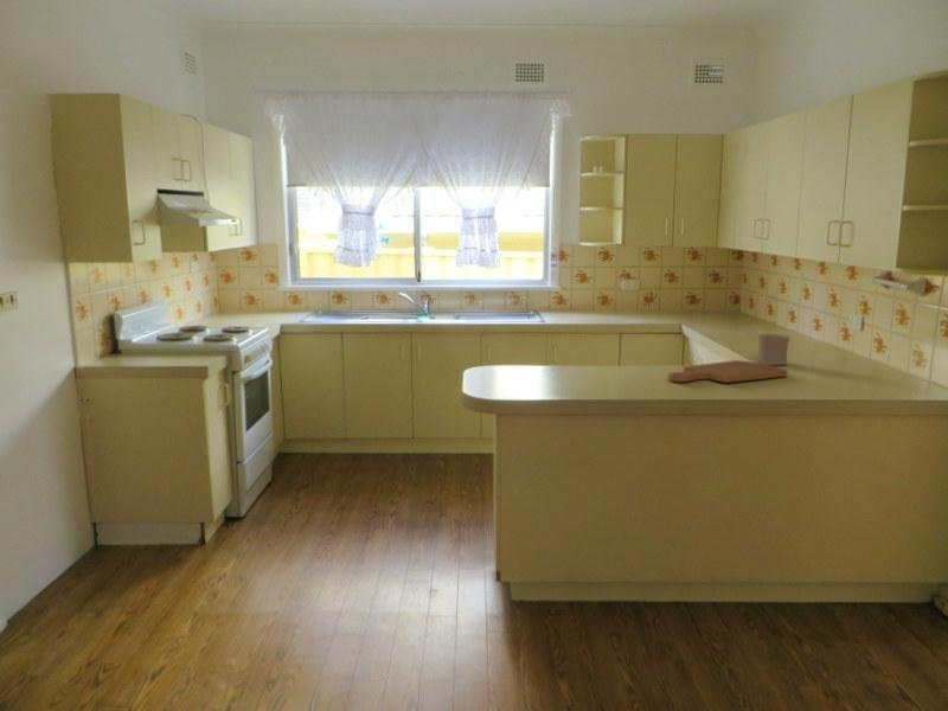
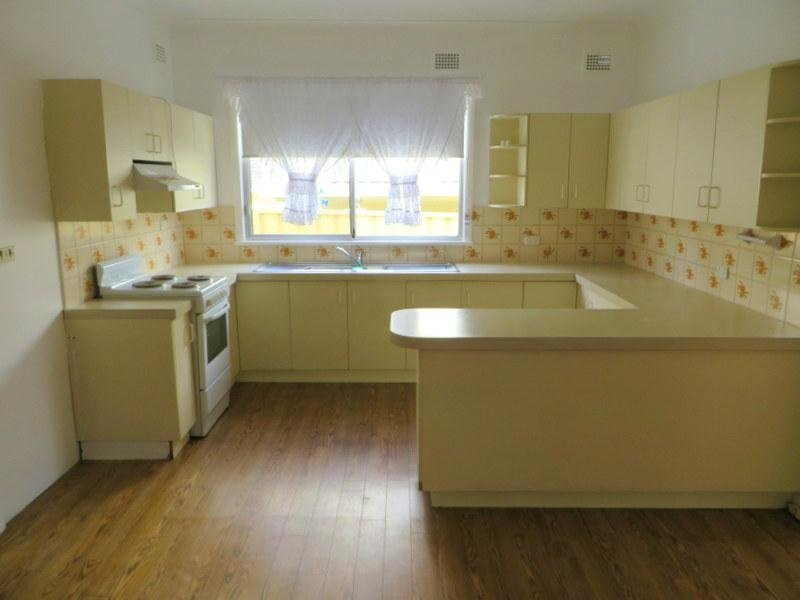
- cutting board [667,359,789,384]
- cup [757,333,790,366]
